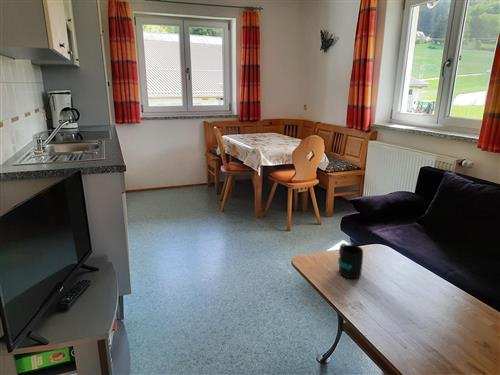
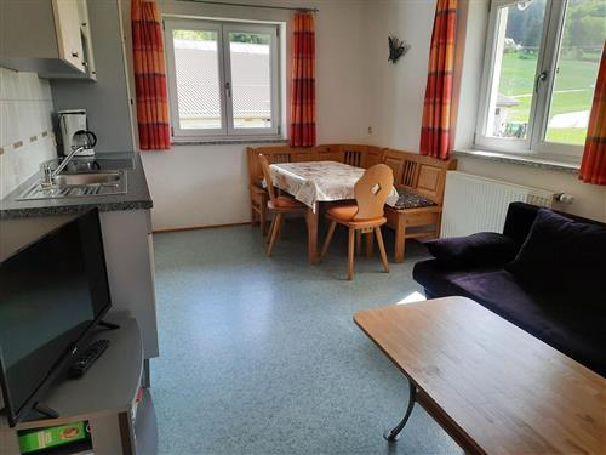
- mug [337,242,364,279]
